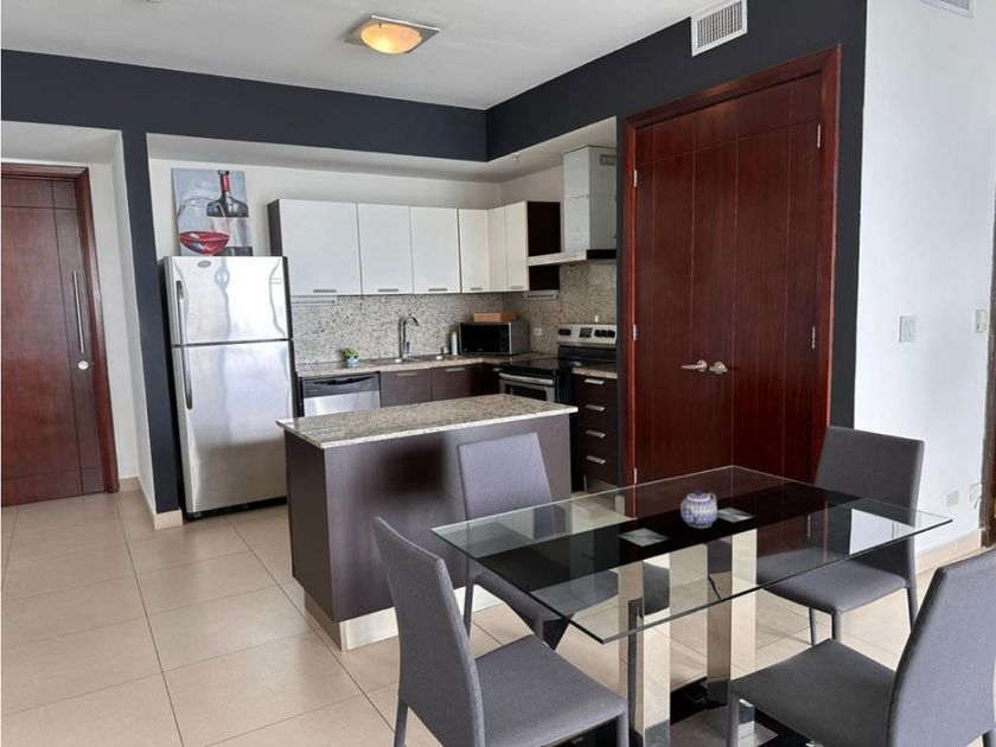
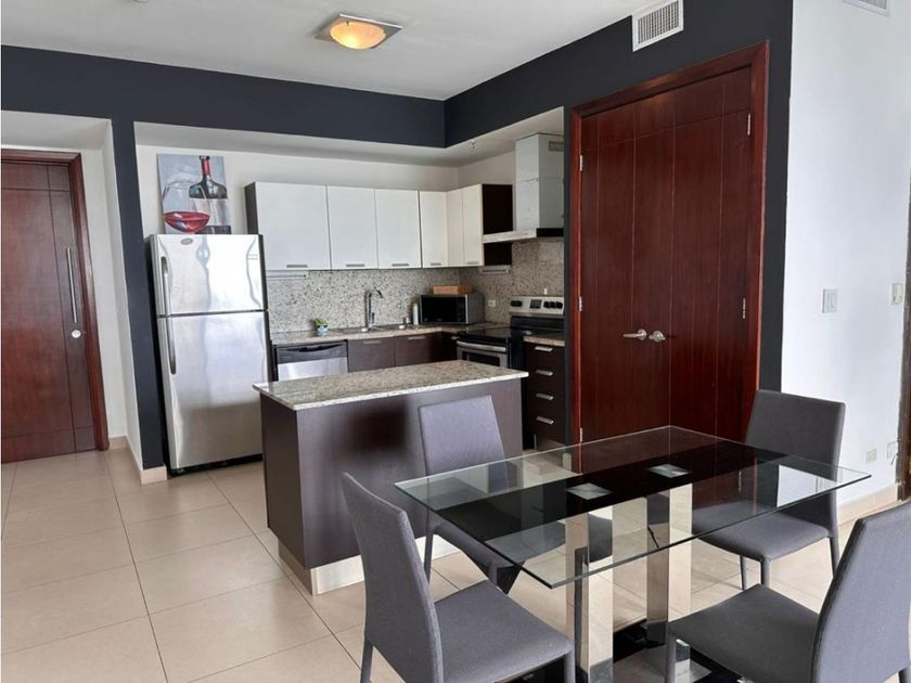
- teapot [679,489,719,529]
